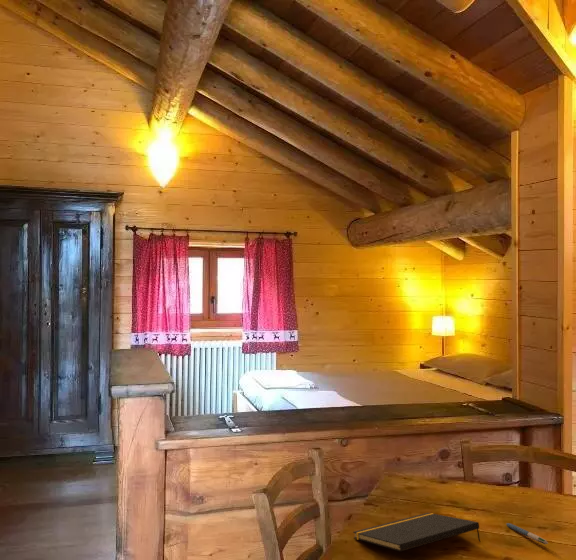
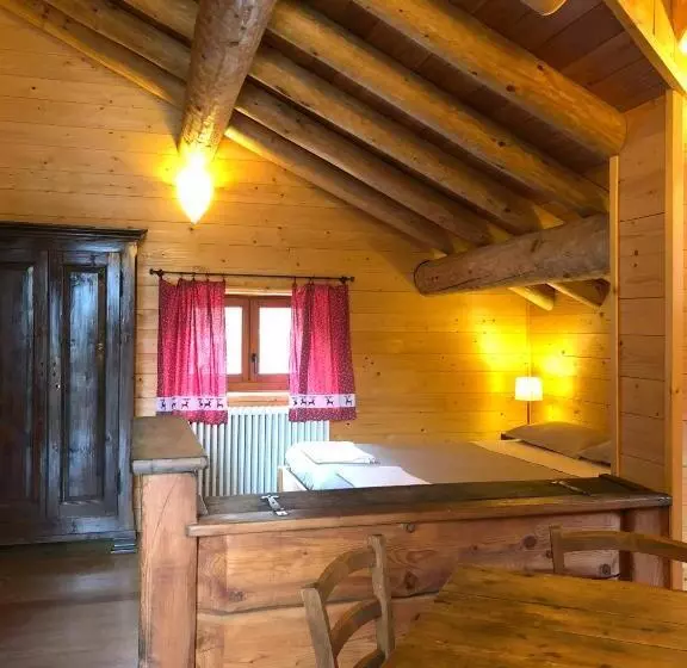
- pen [505,522,549,545]
- notepad [352,512,481,552]
